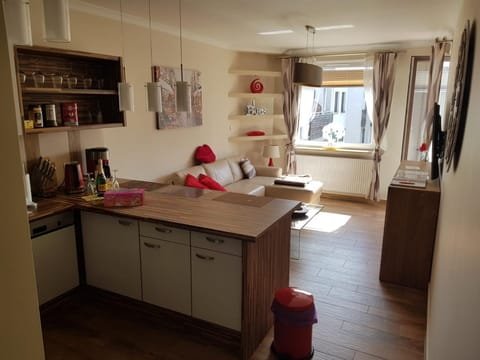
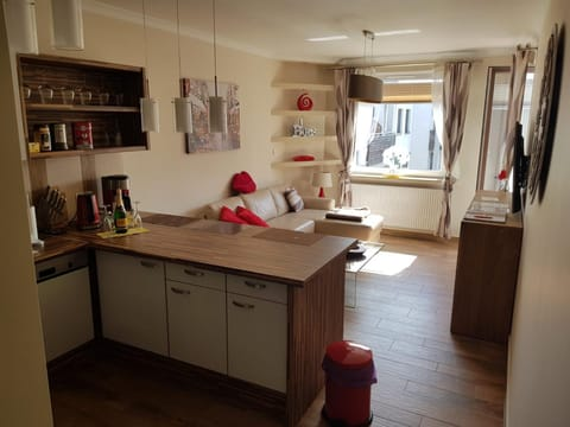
- tissue box [103,188,146,207]
